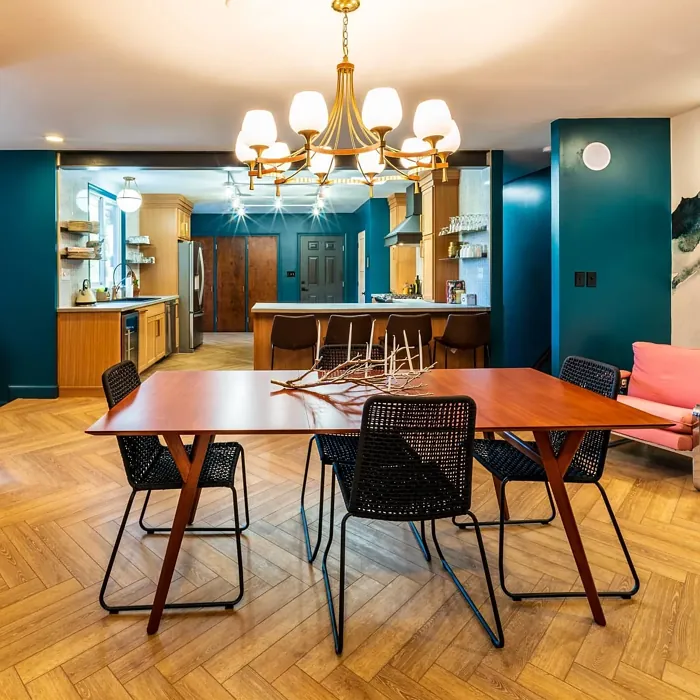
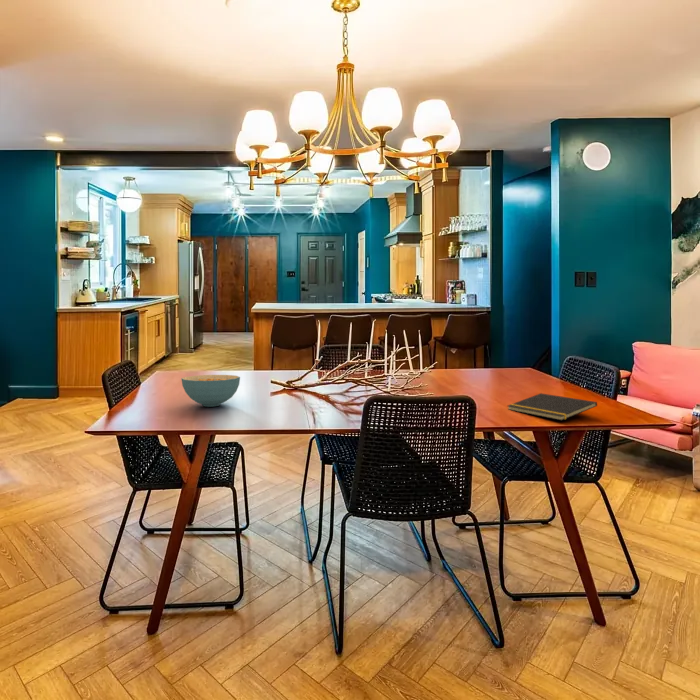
+ notepad [507,392,598,422]
+ cereal bowl [180,374,241,408]
